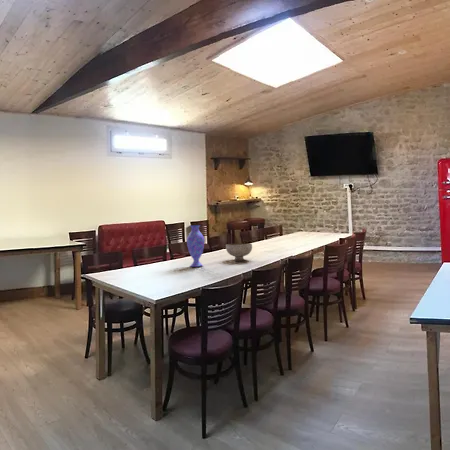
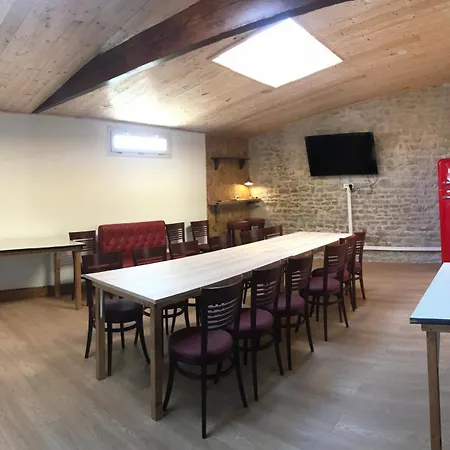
- bowl [225,242,253,262]
- vase [186,224,205,268]
